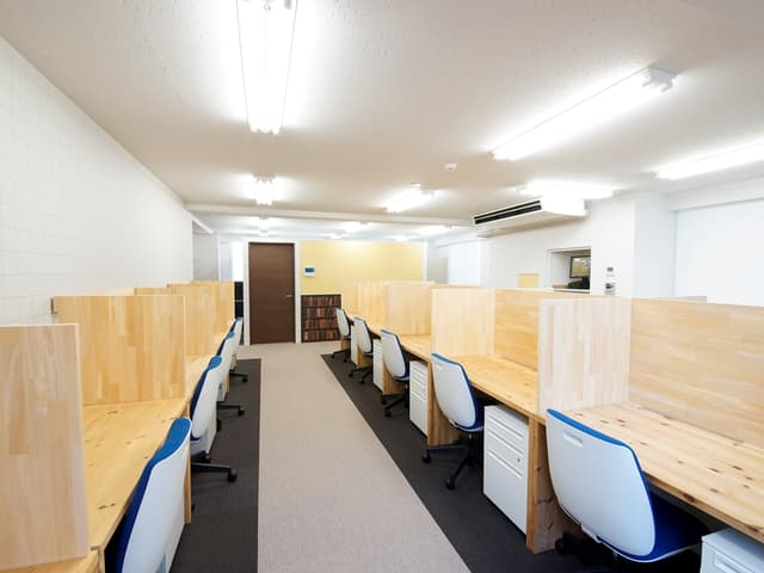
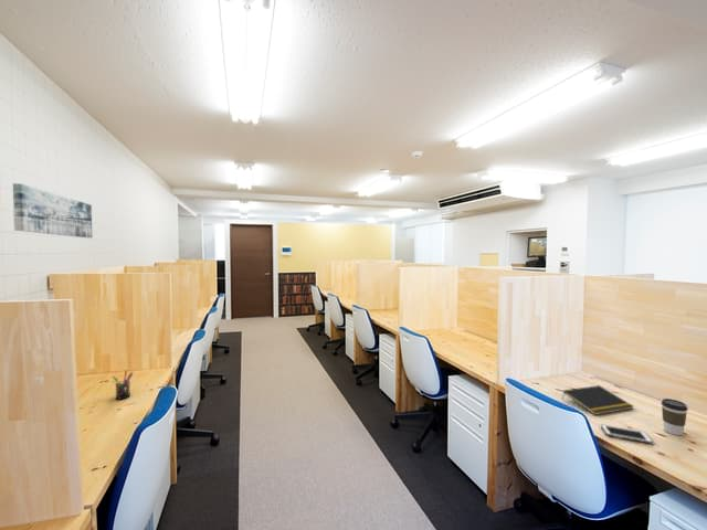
+ pen holder [112,369,134,401]
+ notepad [561,384,634,416]
+ coffee cup [661,398,688,436]
+ wall art [12,182,93,239]
+ cell phone [600,424,654,445]
